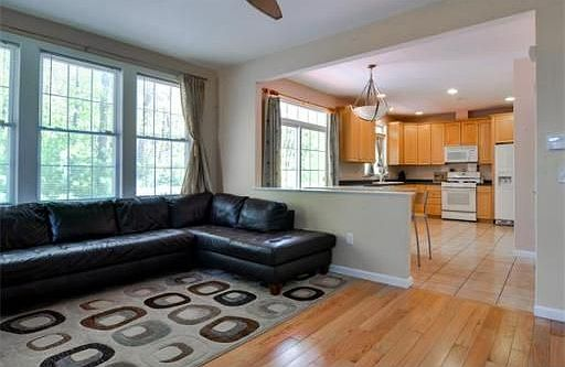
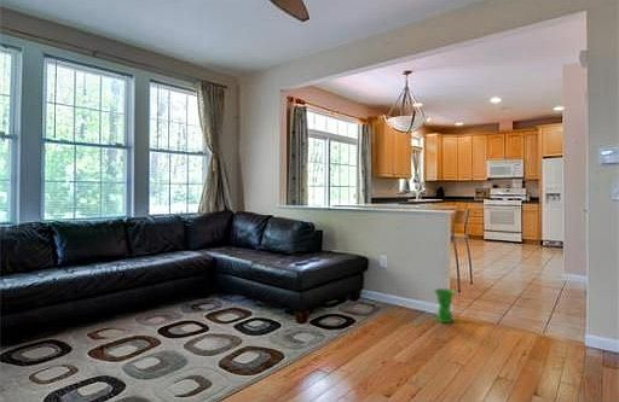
+ vase [433,287,457,324]
